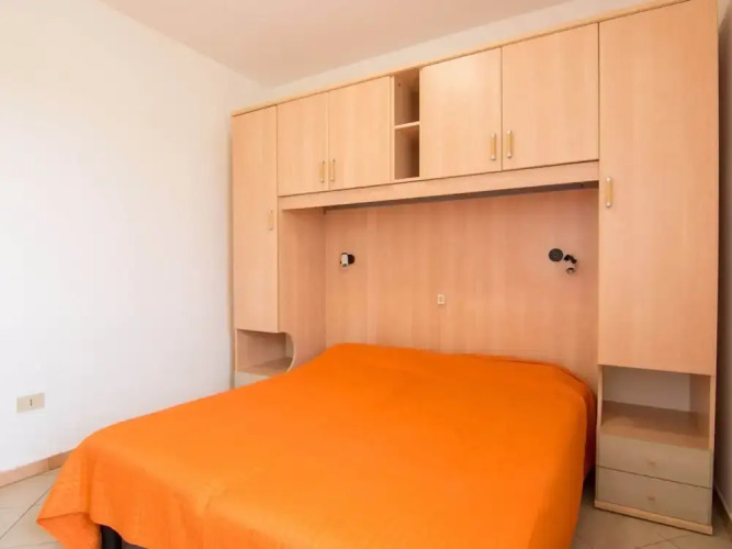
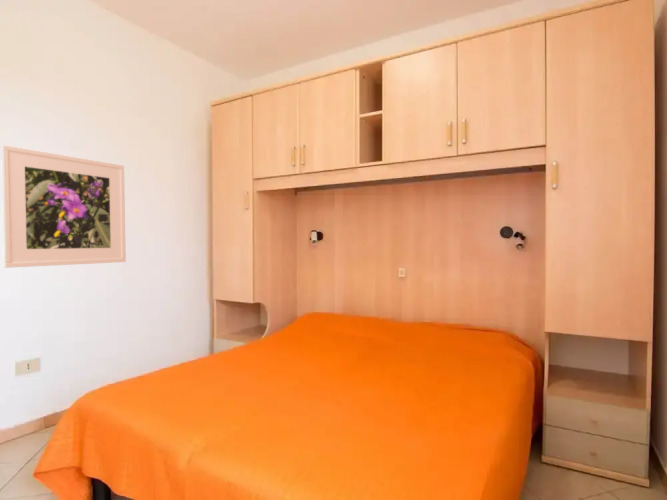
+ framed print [0,144,127,269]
